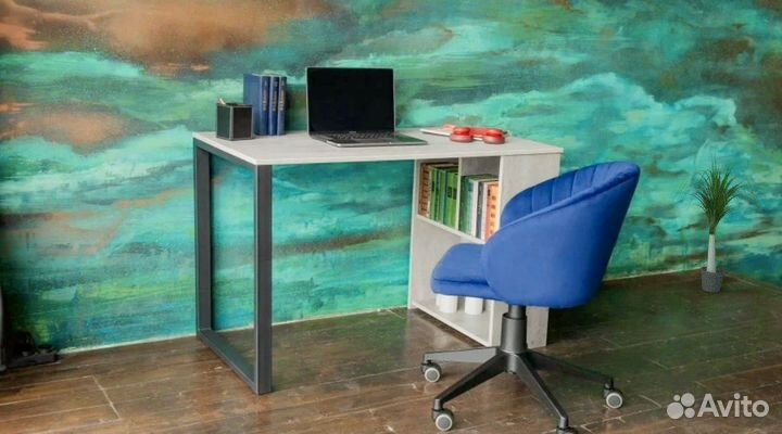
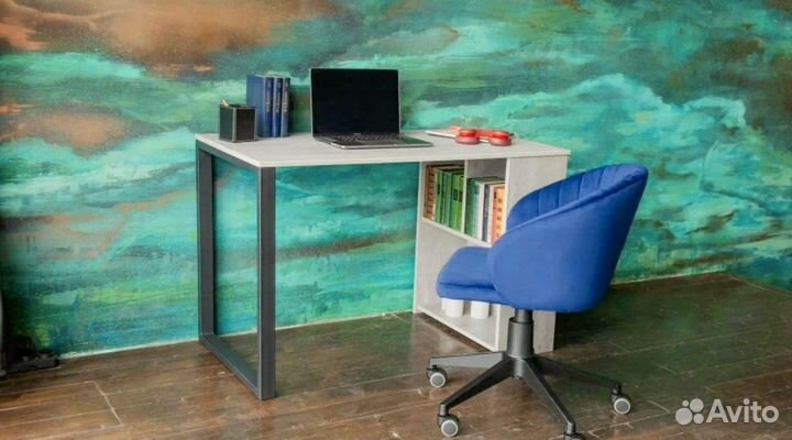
- potted plant [668,153,764,294]
